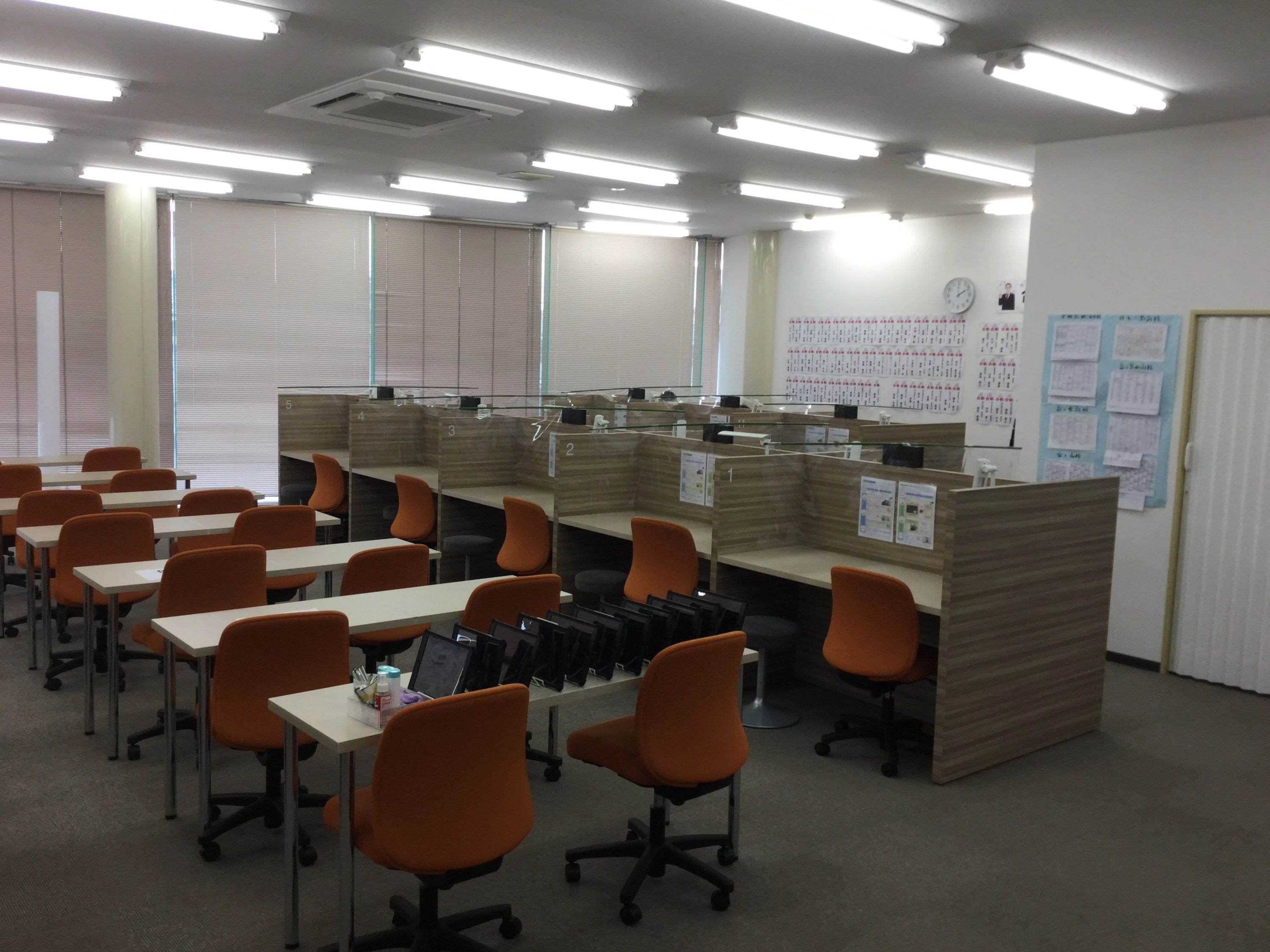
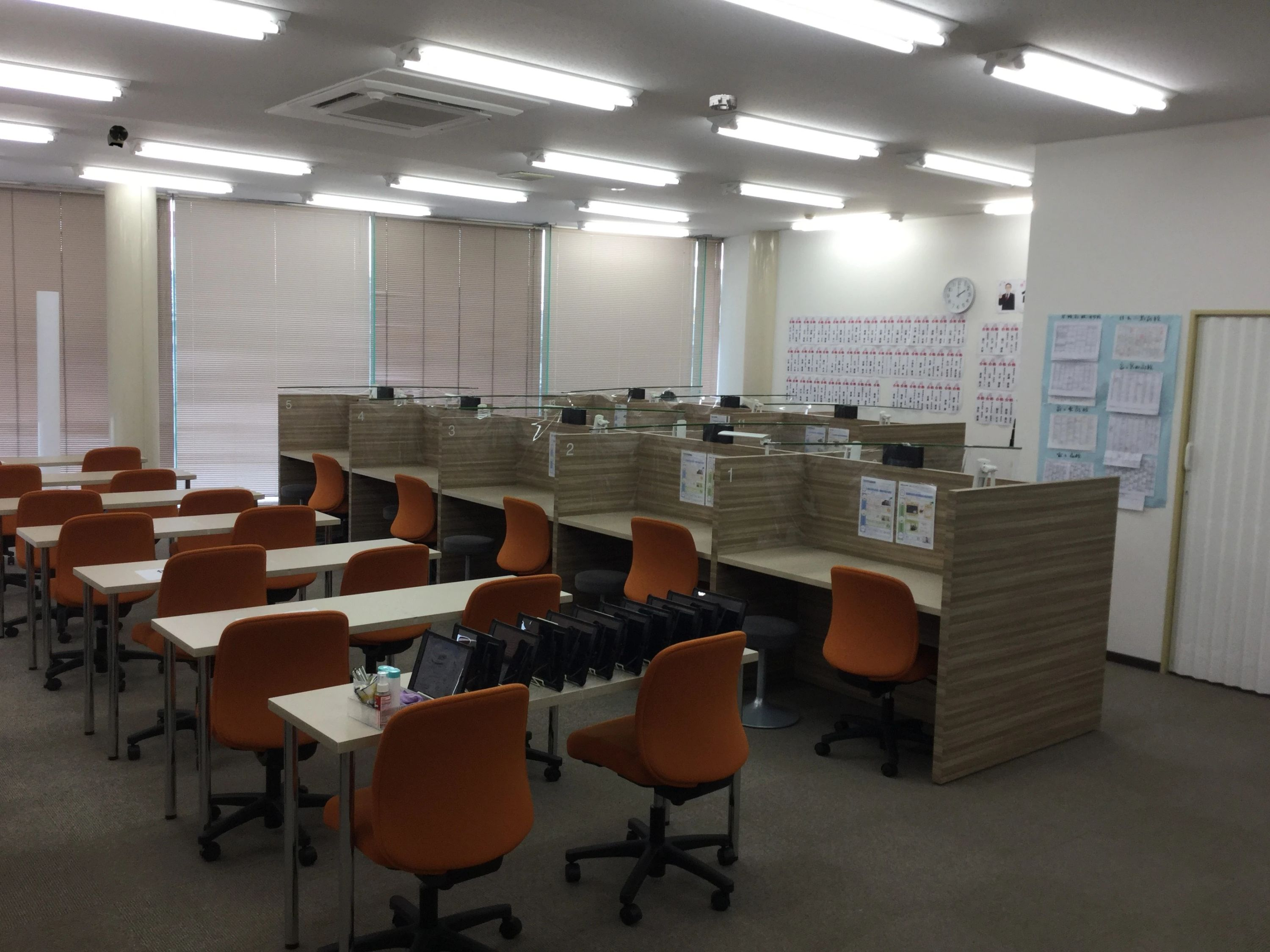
+ security camera [107,125,129,149]
+ smoke detector [709,94,738,111]
